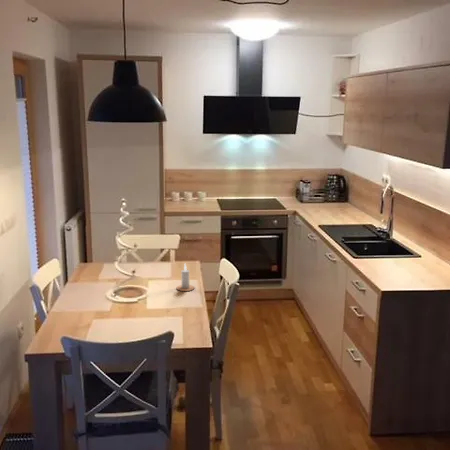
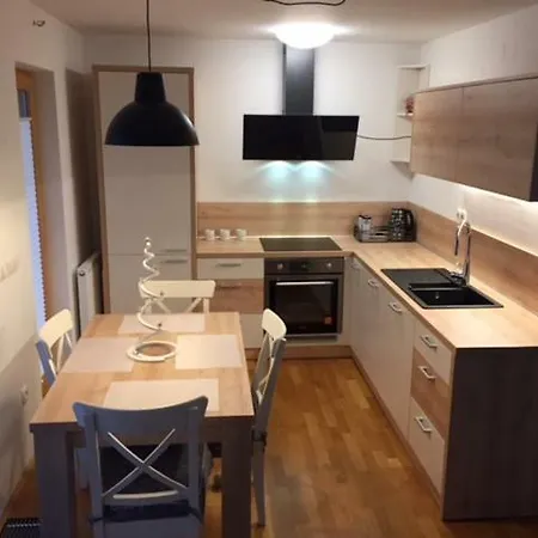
- candle [176,263,196,292]
